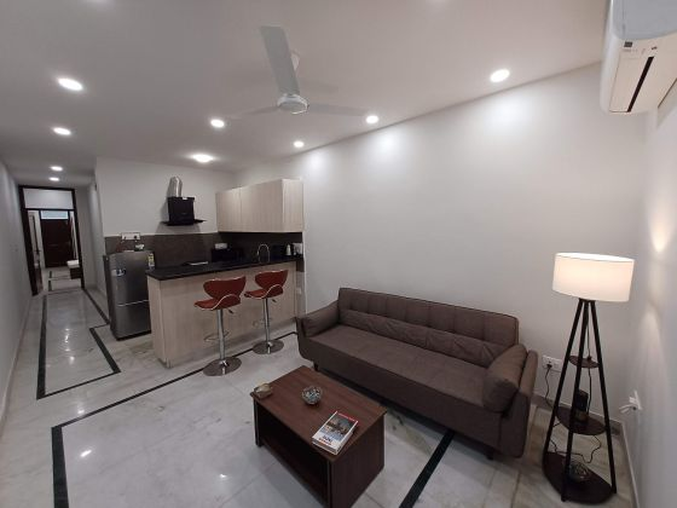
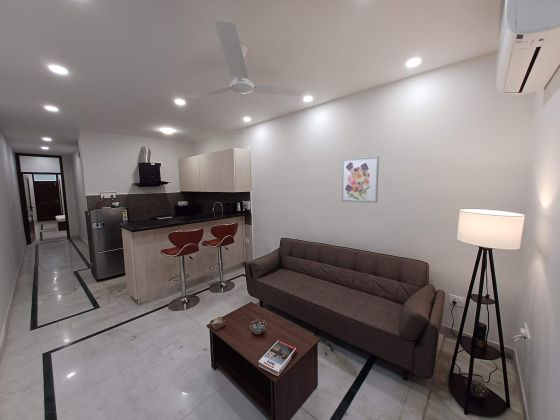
+ wall art [341,155,380,204]
